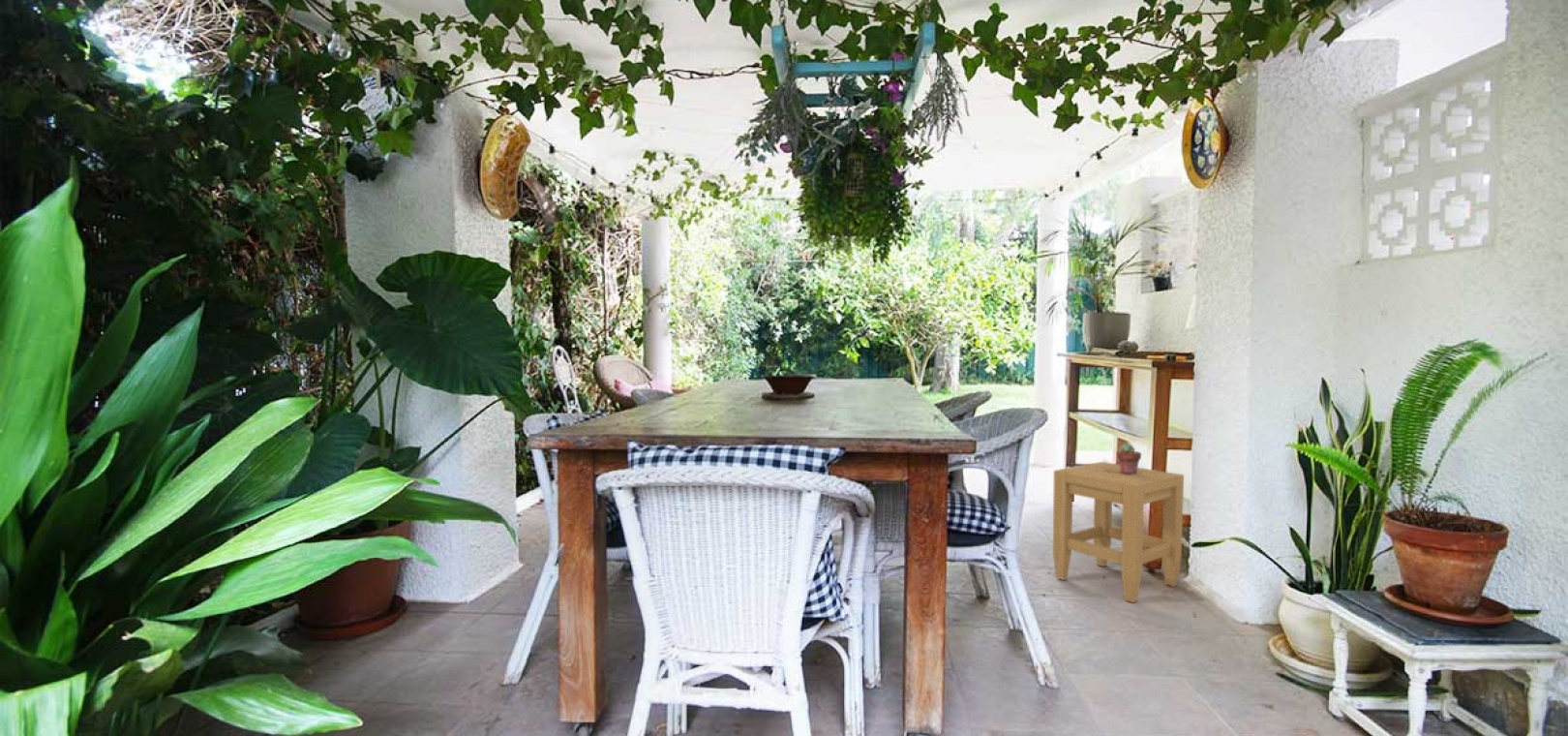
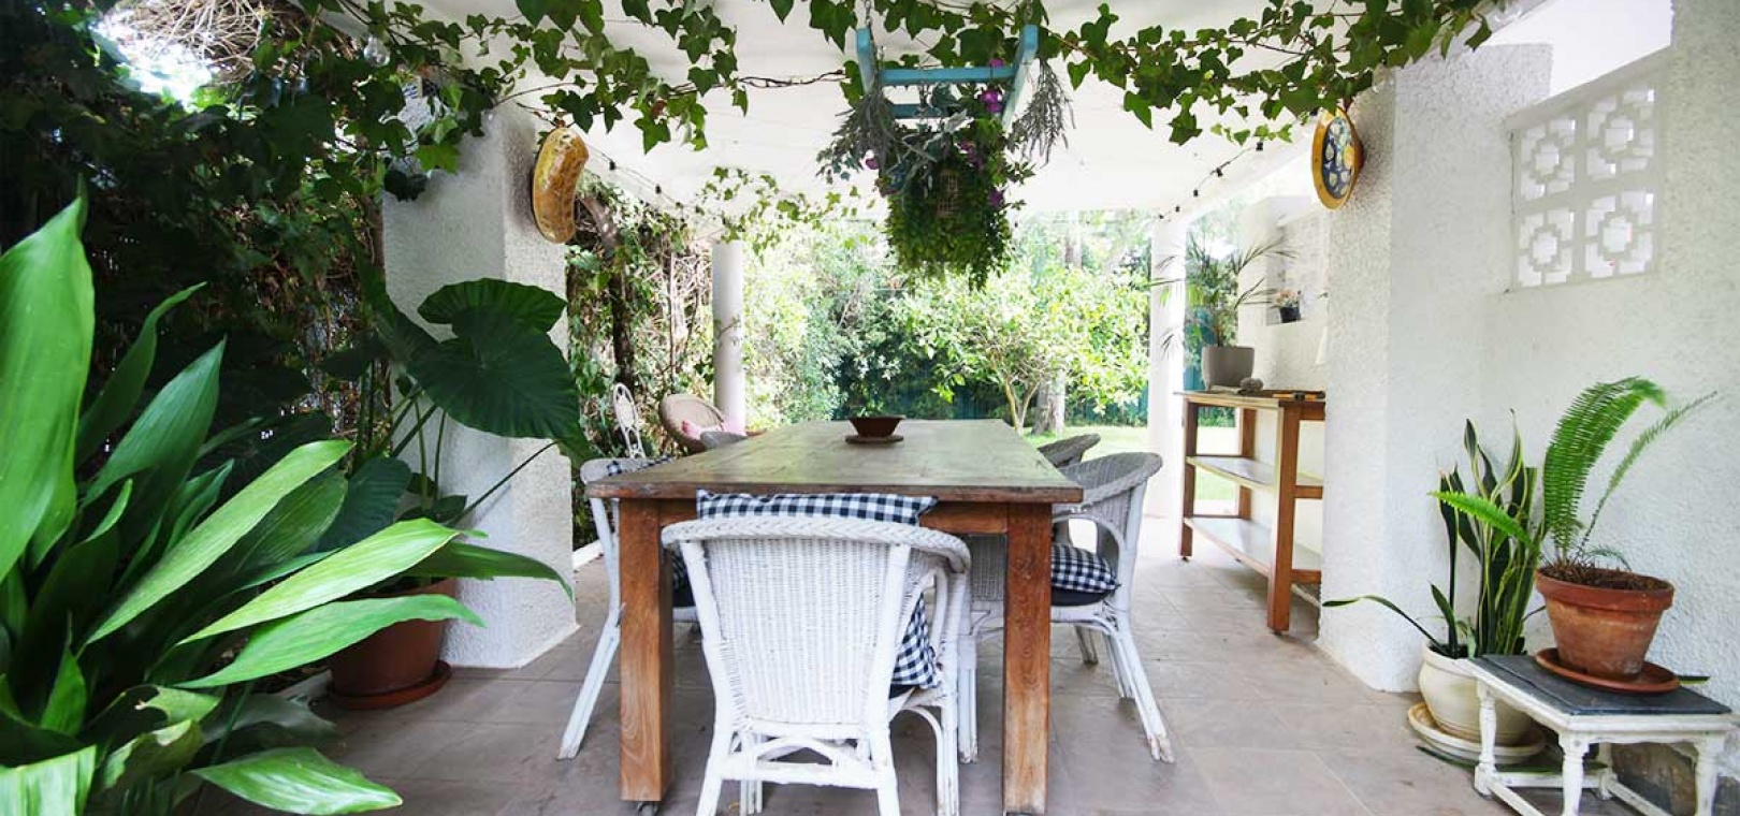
- stool [1052,461,1185,603]
- potted succulent [1115,443,1142,475]
